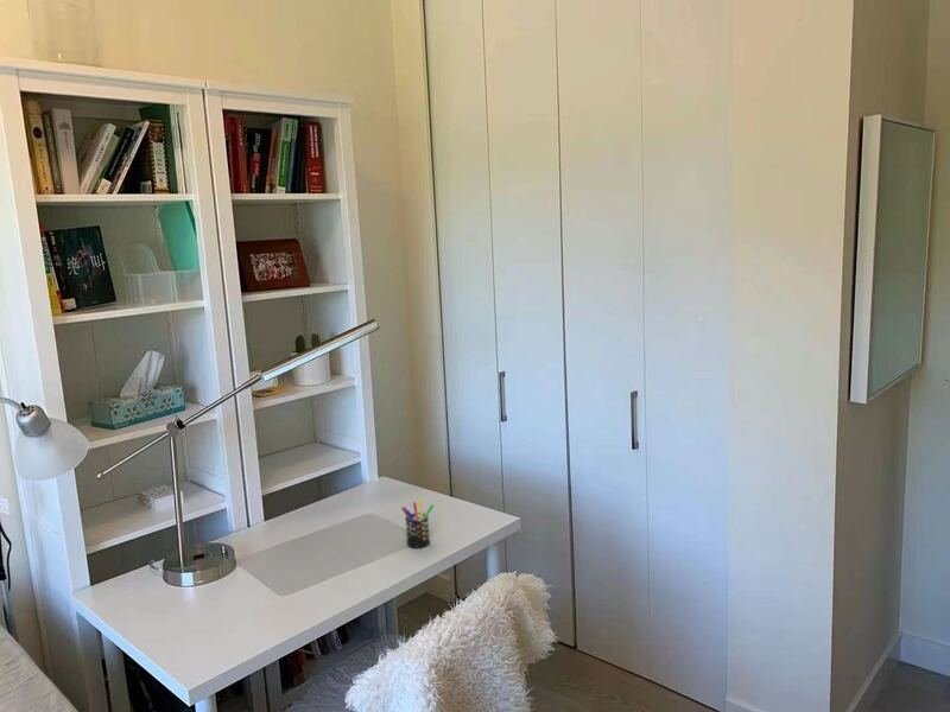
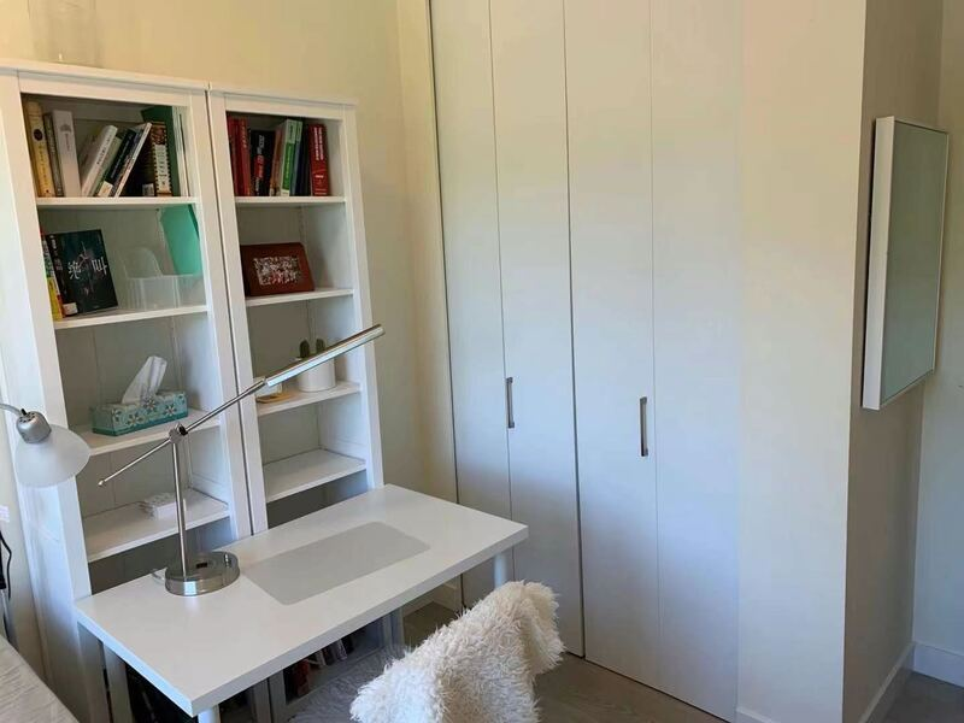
- pen holder [400,496,435,549]
